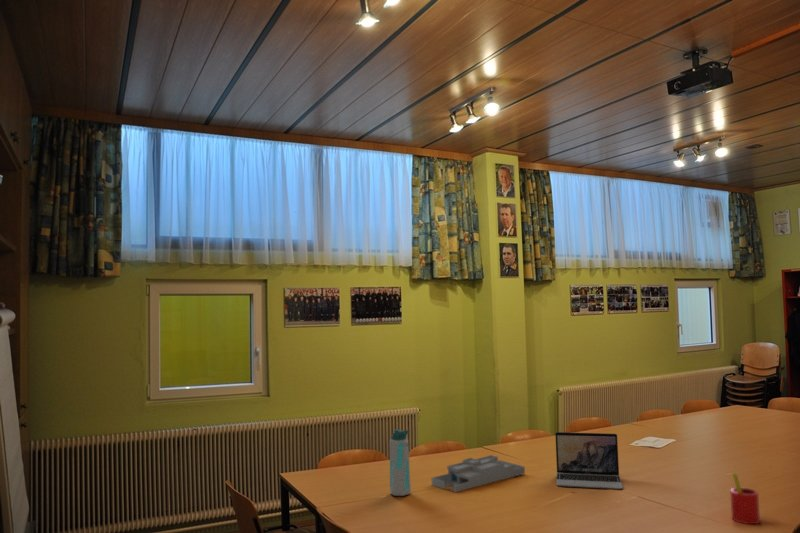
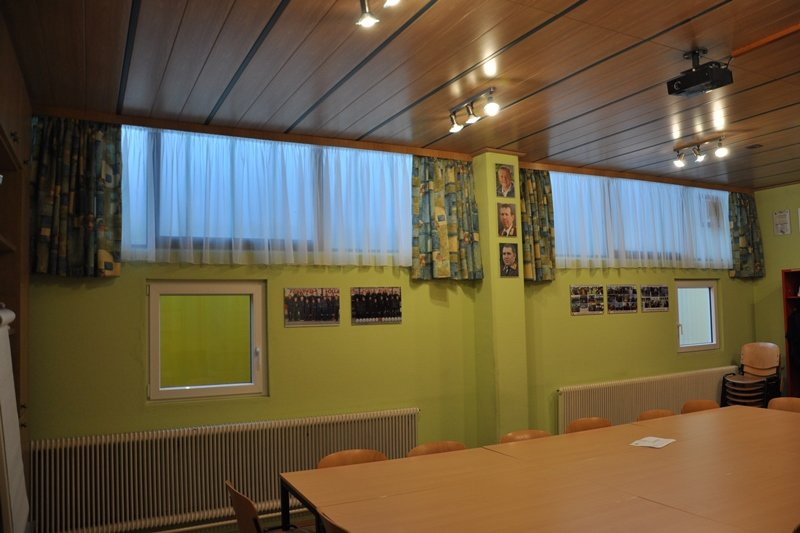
- water bottle [389,428,412,497]
- desk organizer [431,454,526,493]
- laptop [554,431,624,490]
- straw [729,472,761,525]
